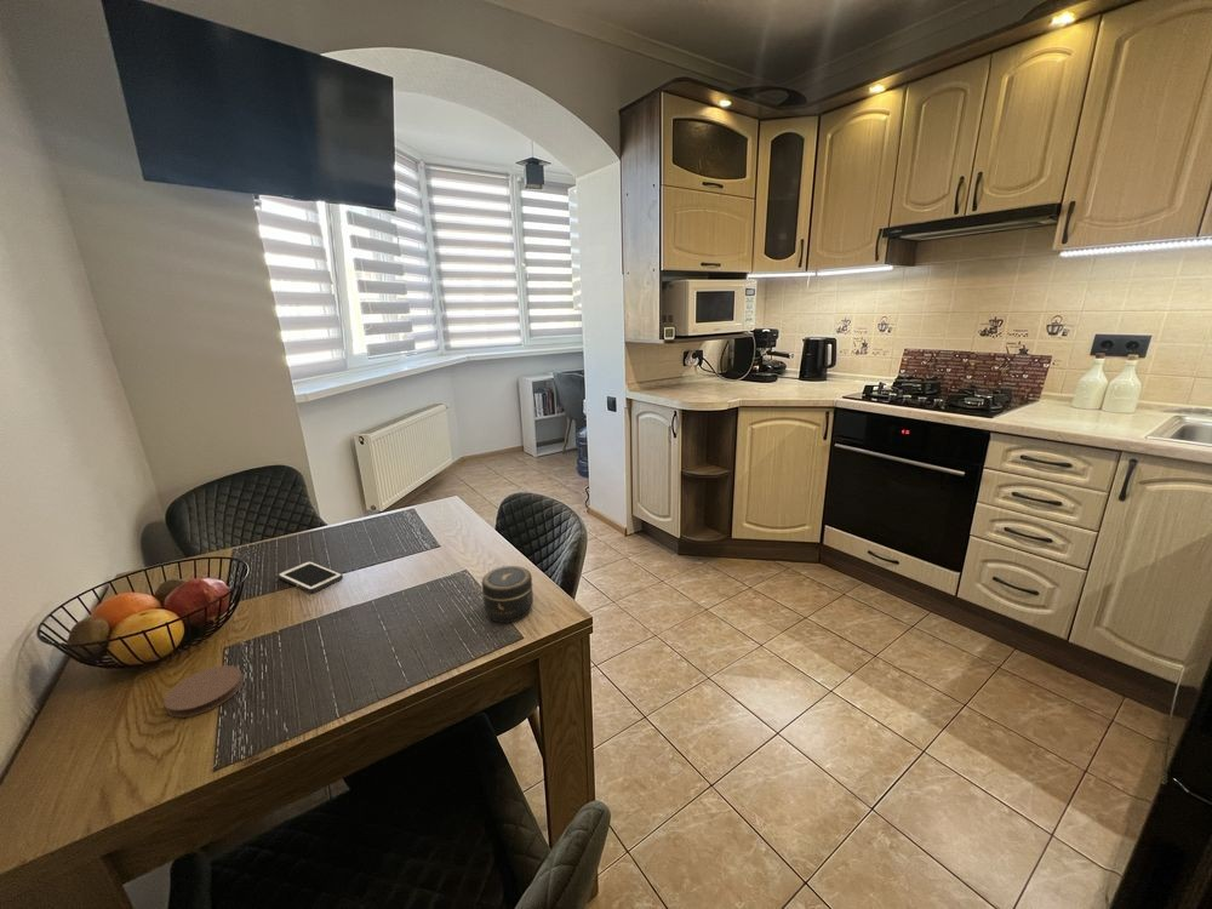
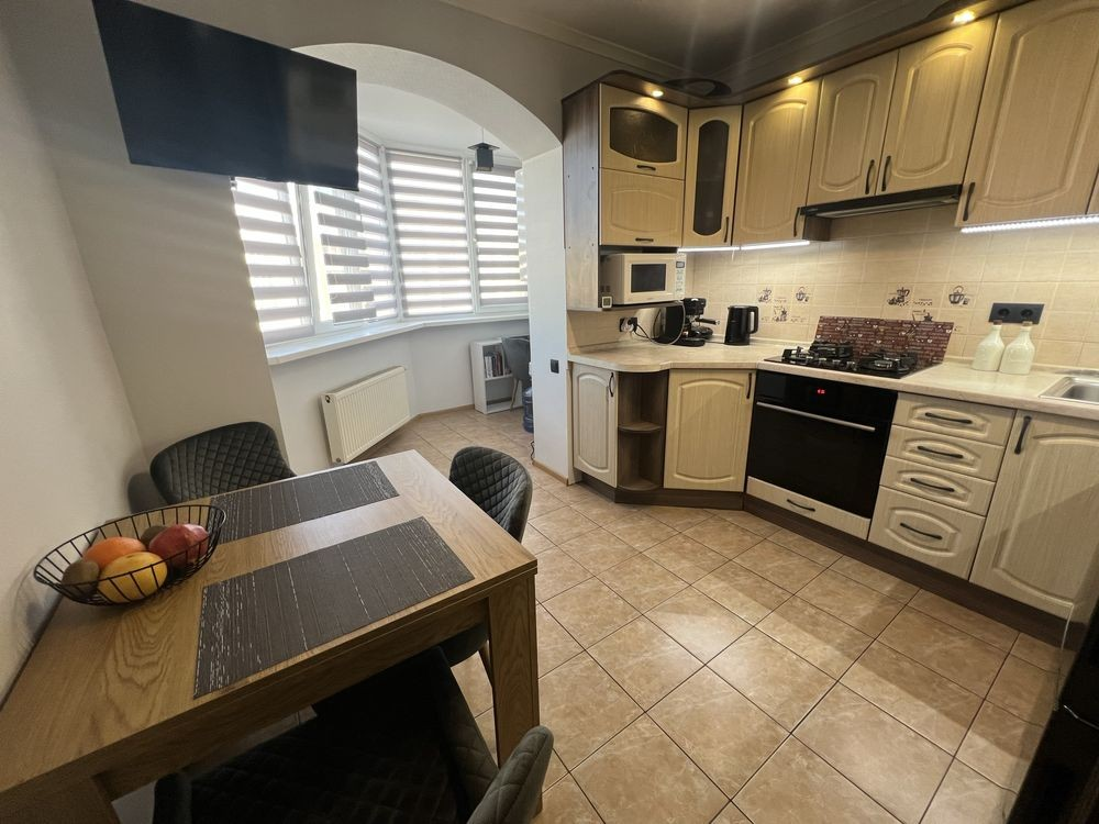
- cell phone [276,560,344,594]
- coaster [162,664,245,719]
- jar [481,565,534,624]
